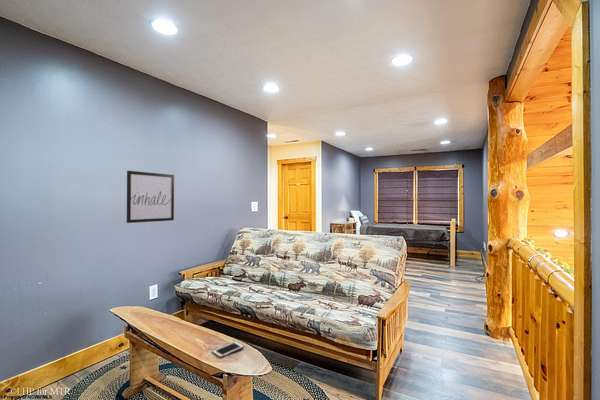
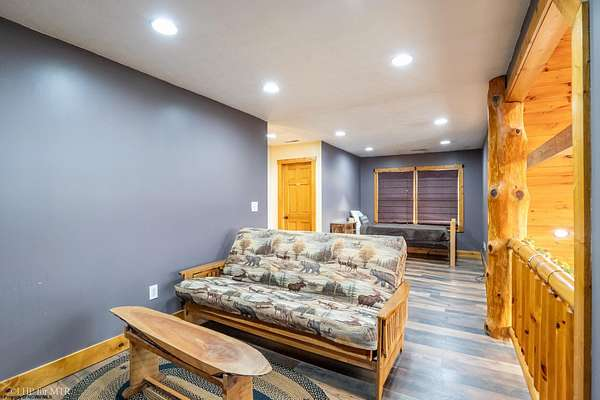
- cell phone [211,340,245,359]
- wall art [126,170,175,224]
